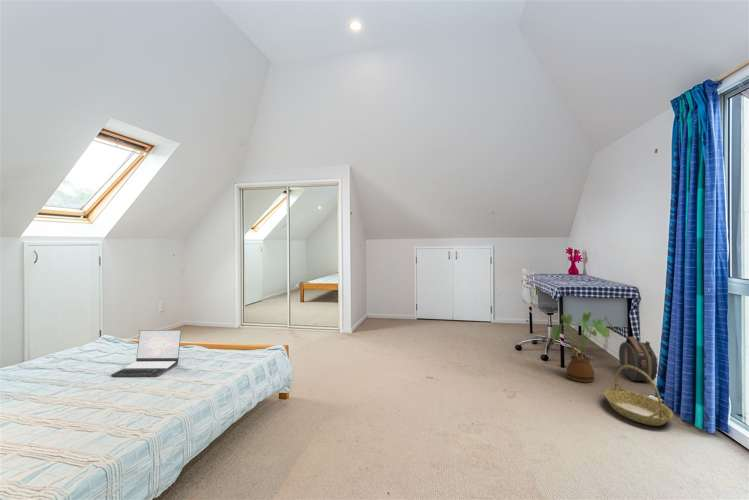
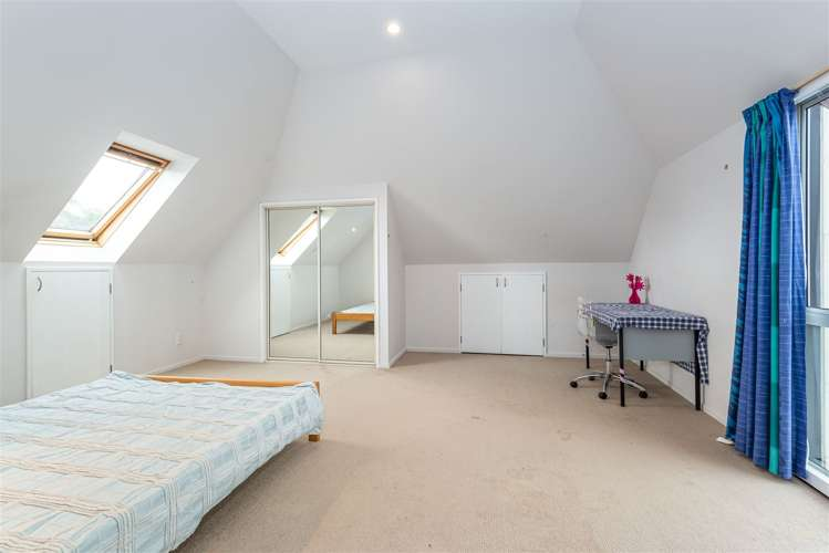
- house plant [548,311,614,384]
- hat box [618,335,659,383]
- laptop [110,329,182,377]
- basket [603,365,674,427]
